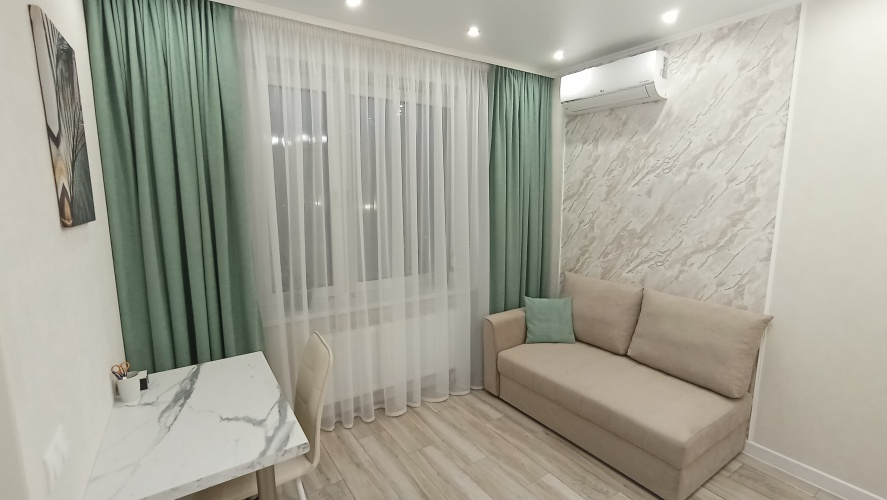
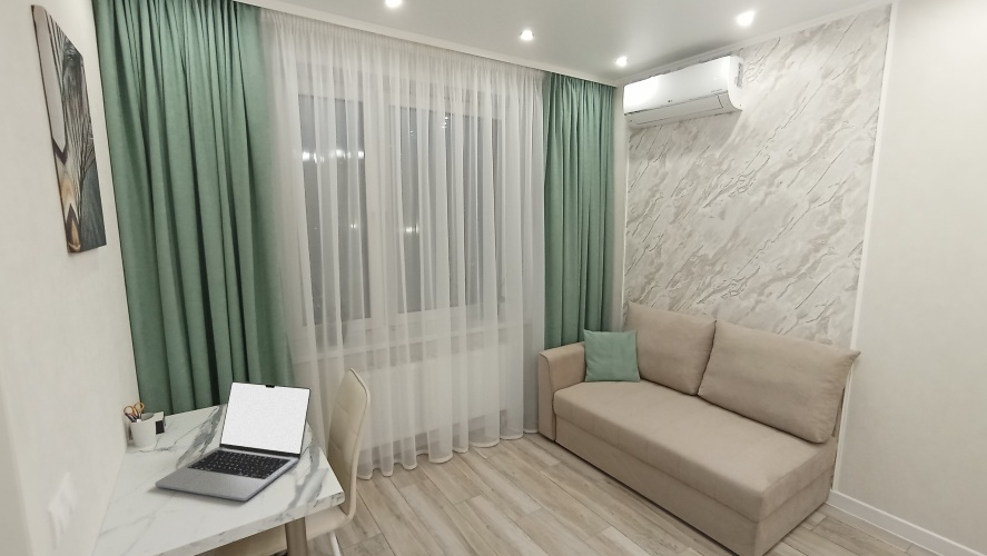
+ laptop [154,380,313,503]
